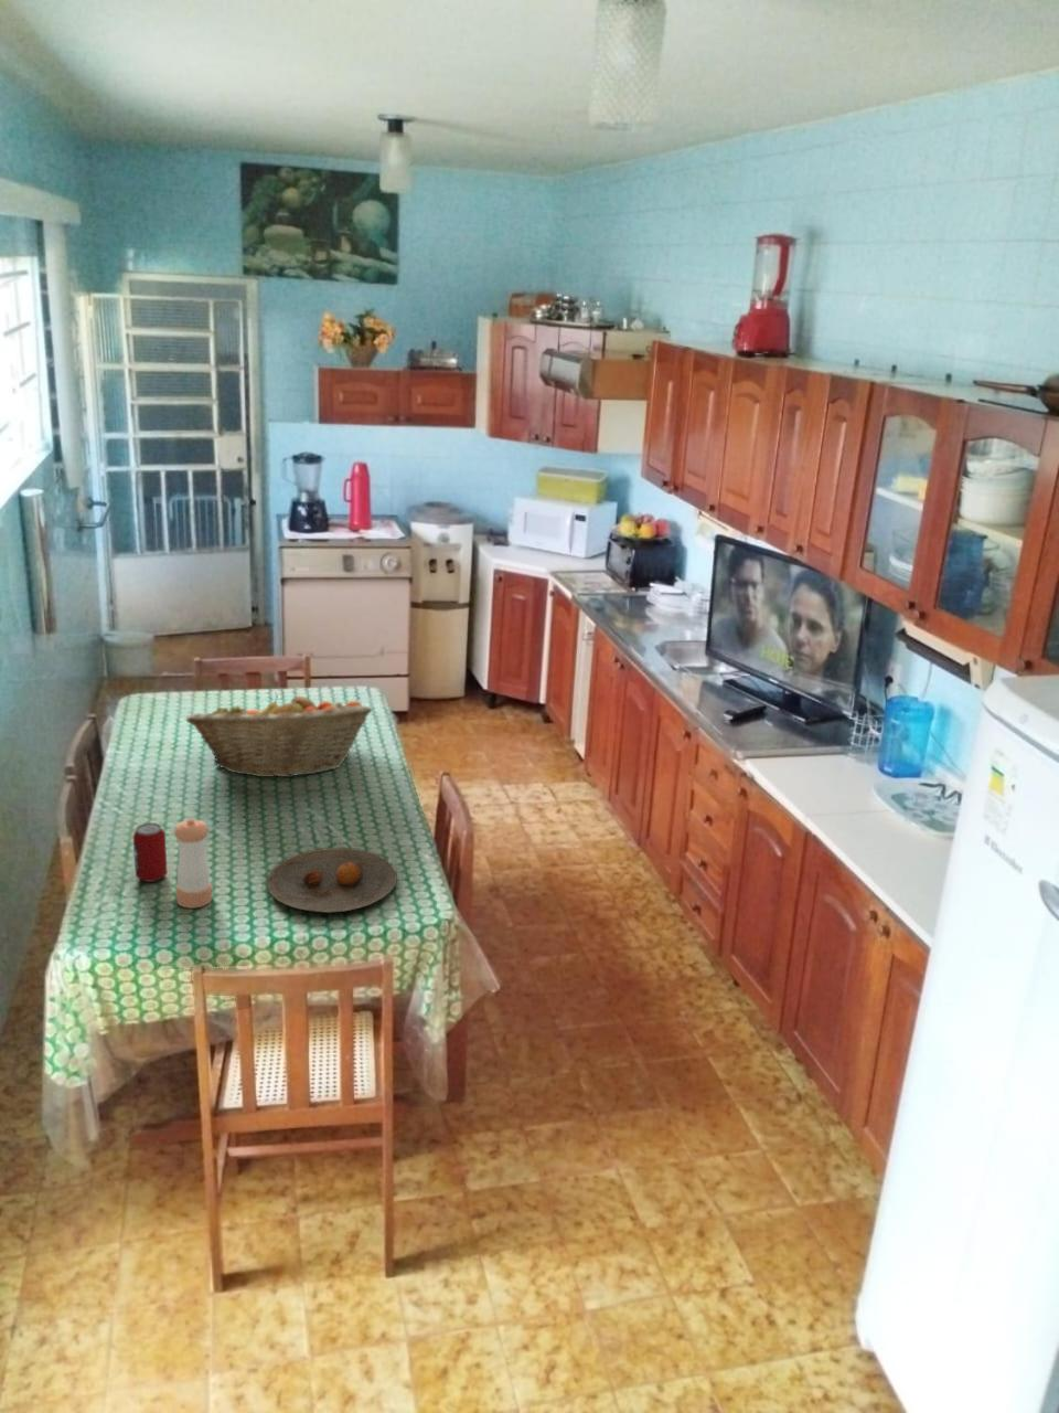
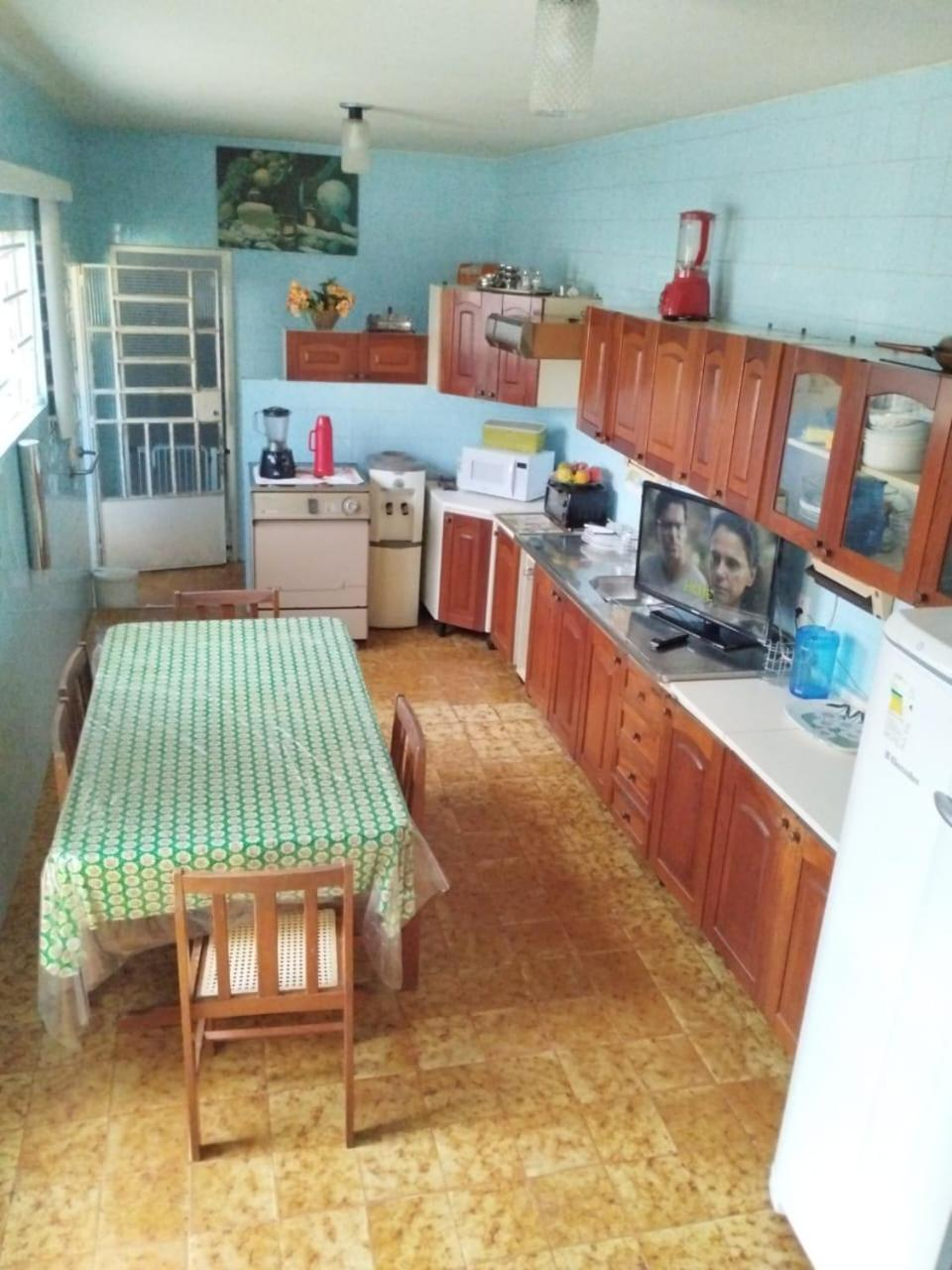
- beverage can [132,822,168,883]
- pepper shaker [174,818,212,910]
- plate [266,847,398,915]
- fruit basket [186,691,373,778]
